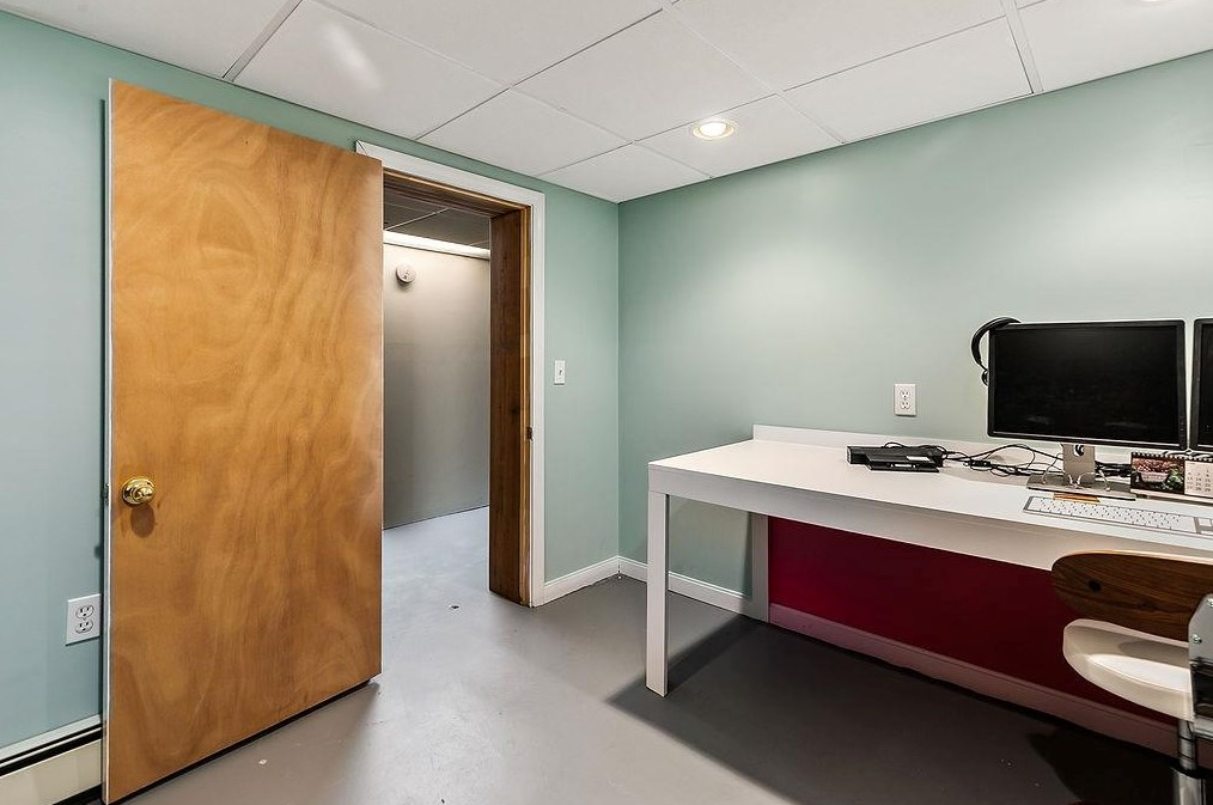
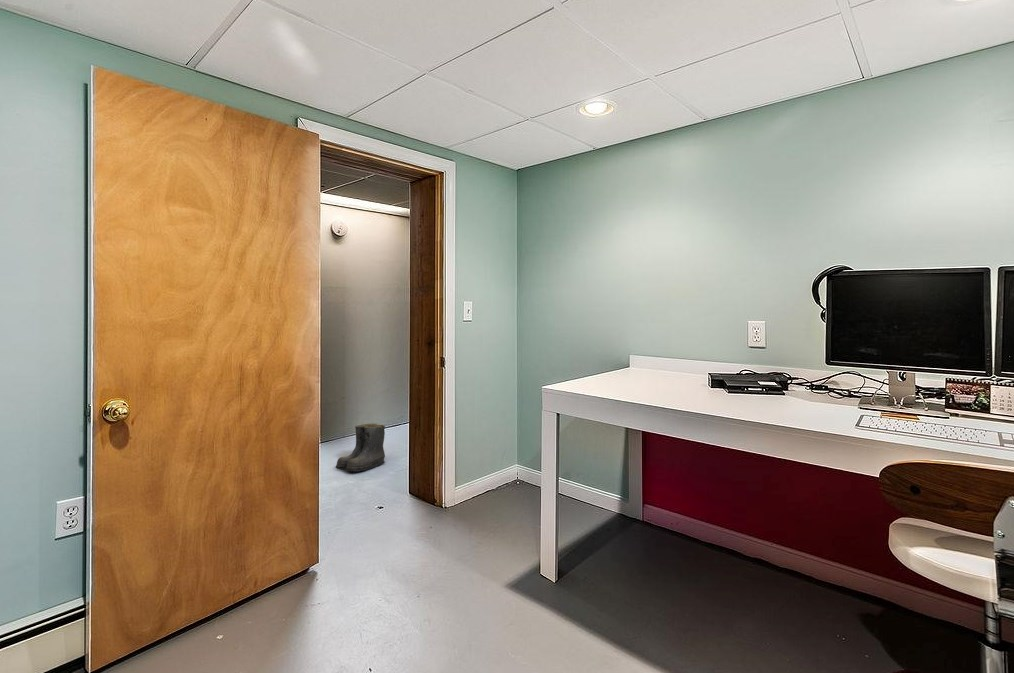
+ boots [334,422,386,472]
